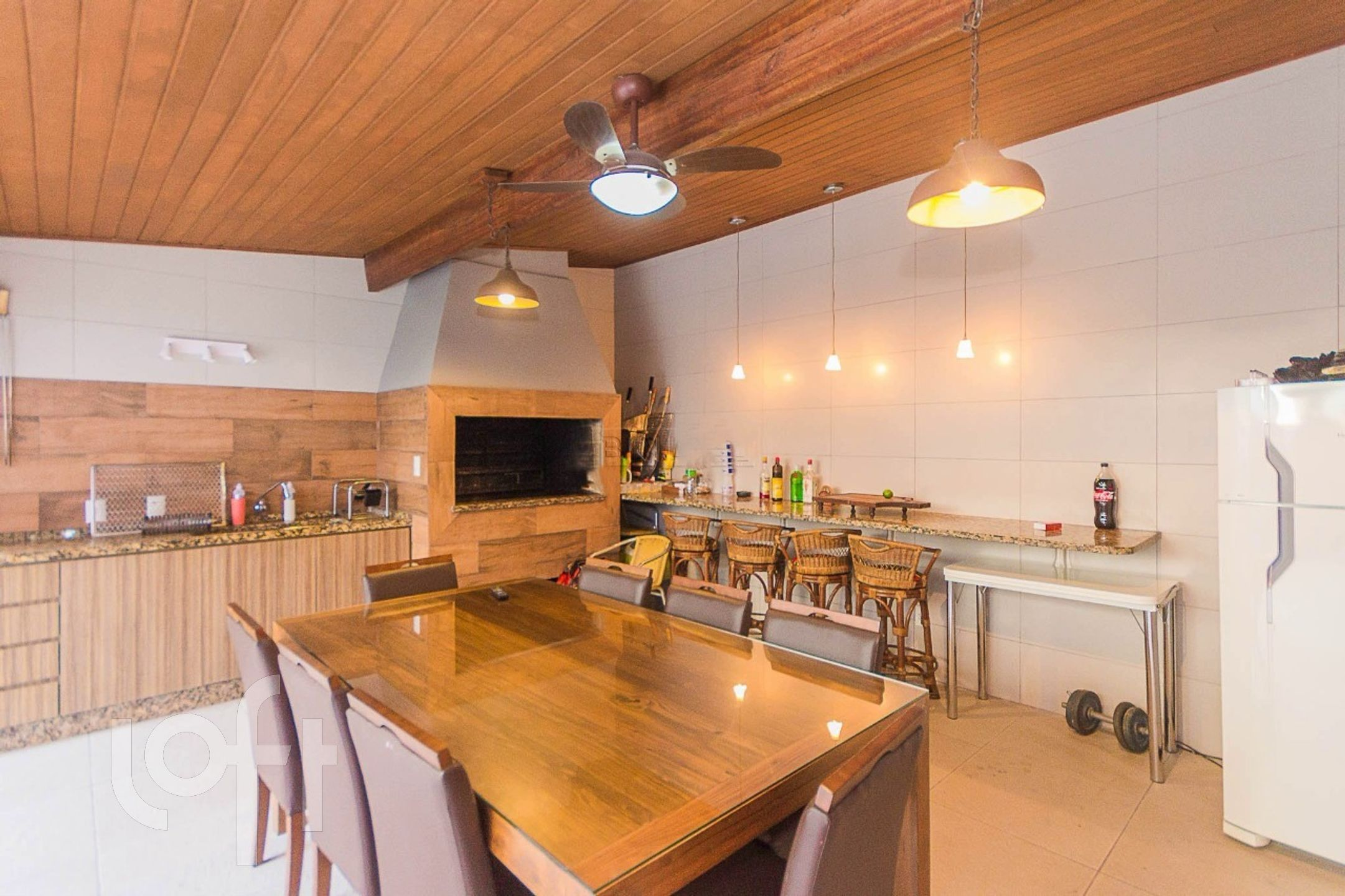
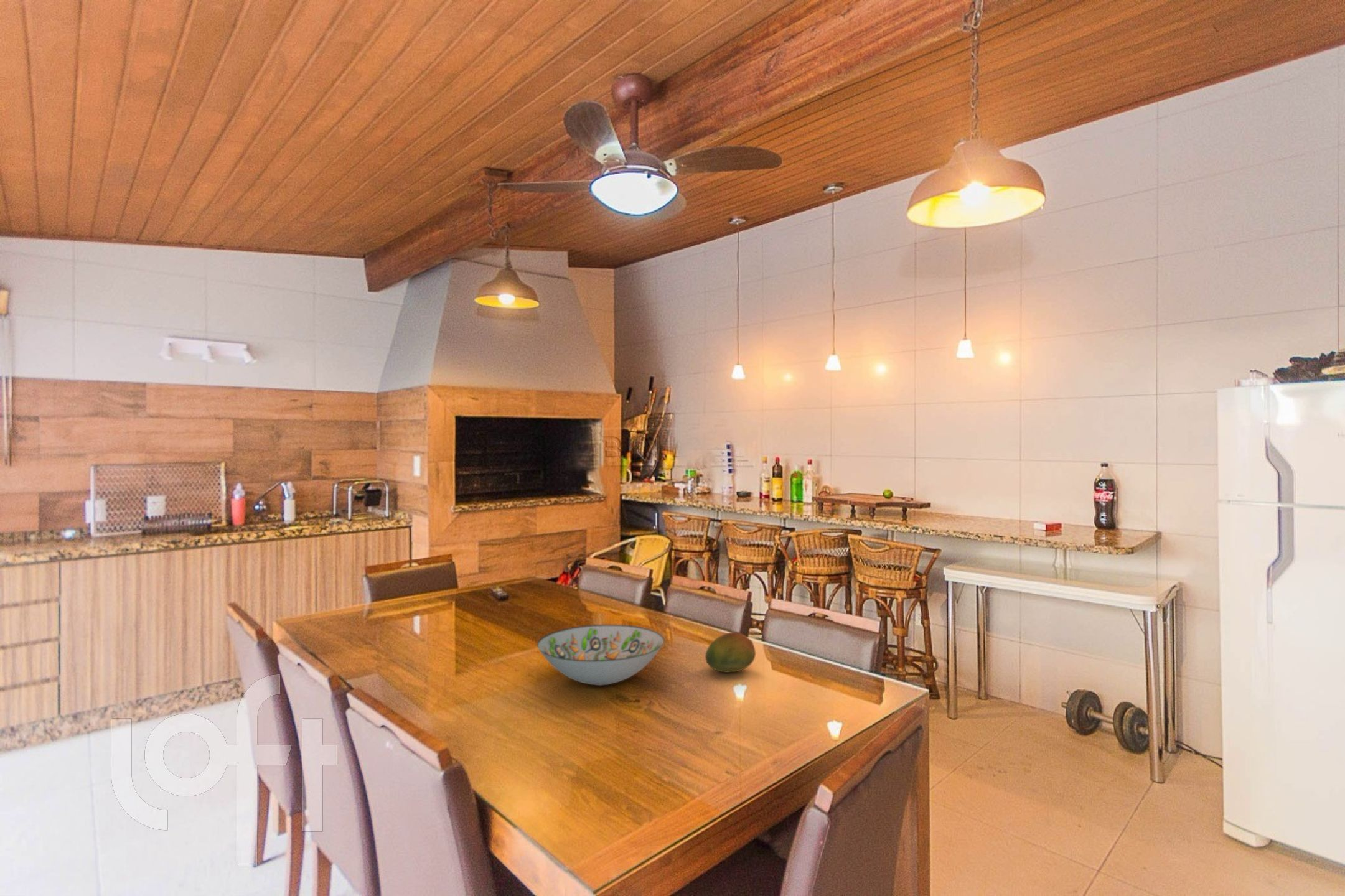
+ decorative bowl [537,624,665,686]
+ fruit [705,632,756,673]
